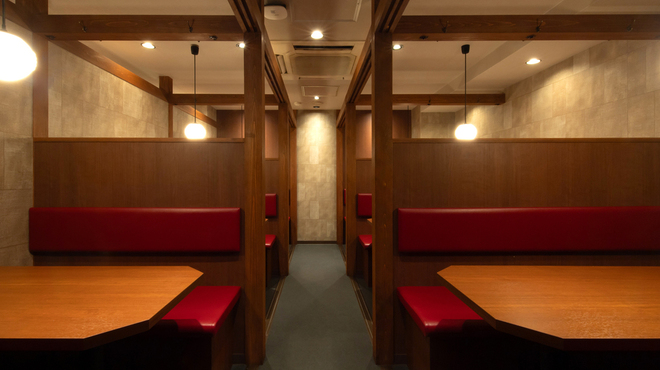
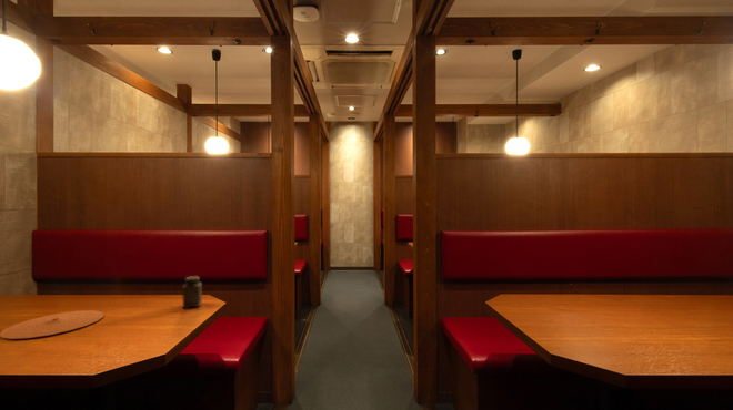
+ salt shaker [181,275,203,309]
+ plate [0,309,106,340]
